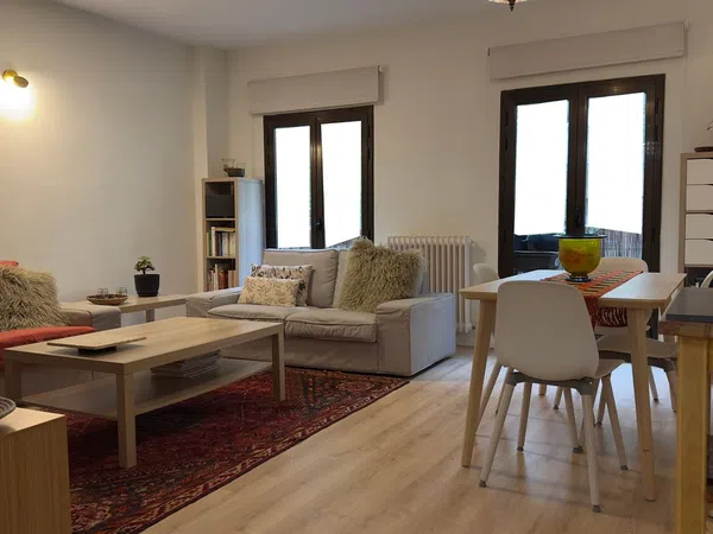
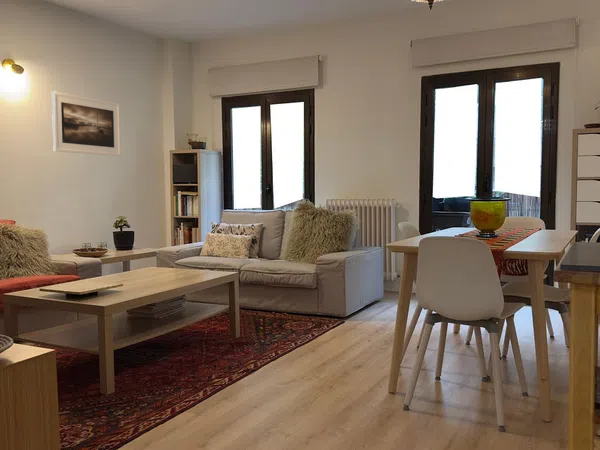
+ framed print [51,90,122,157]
